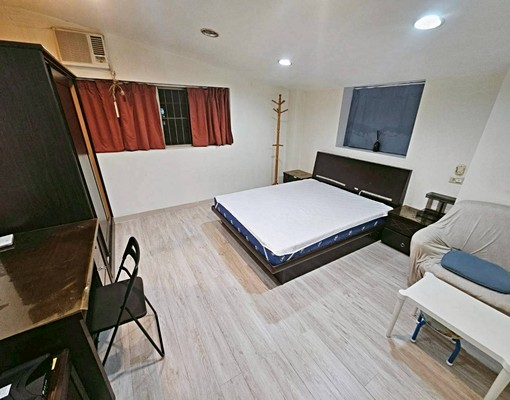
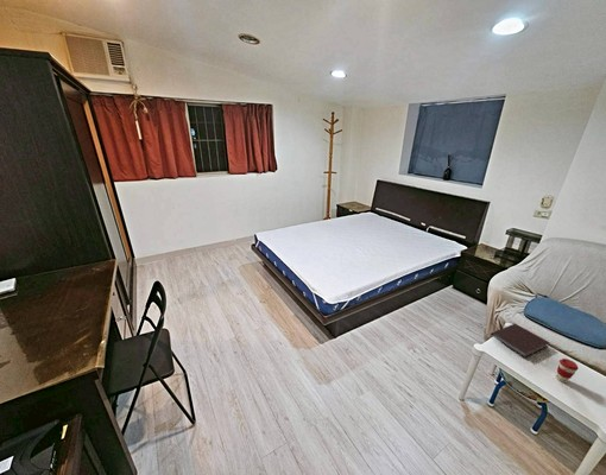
+ notebook [490,323,551,359]
+ coffee cup [555,357,579,384]
